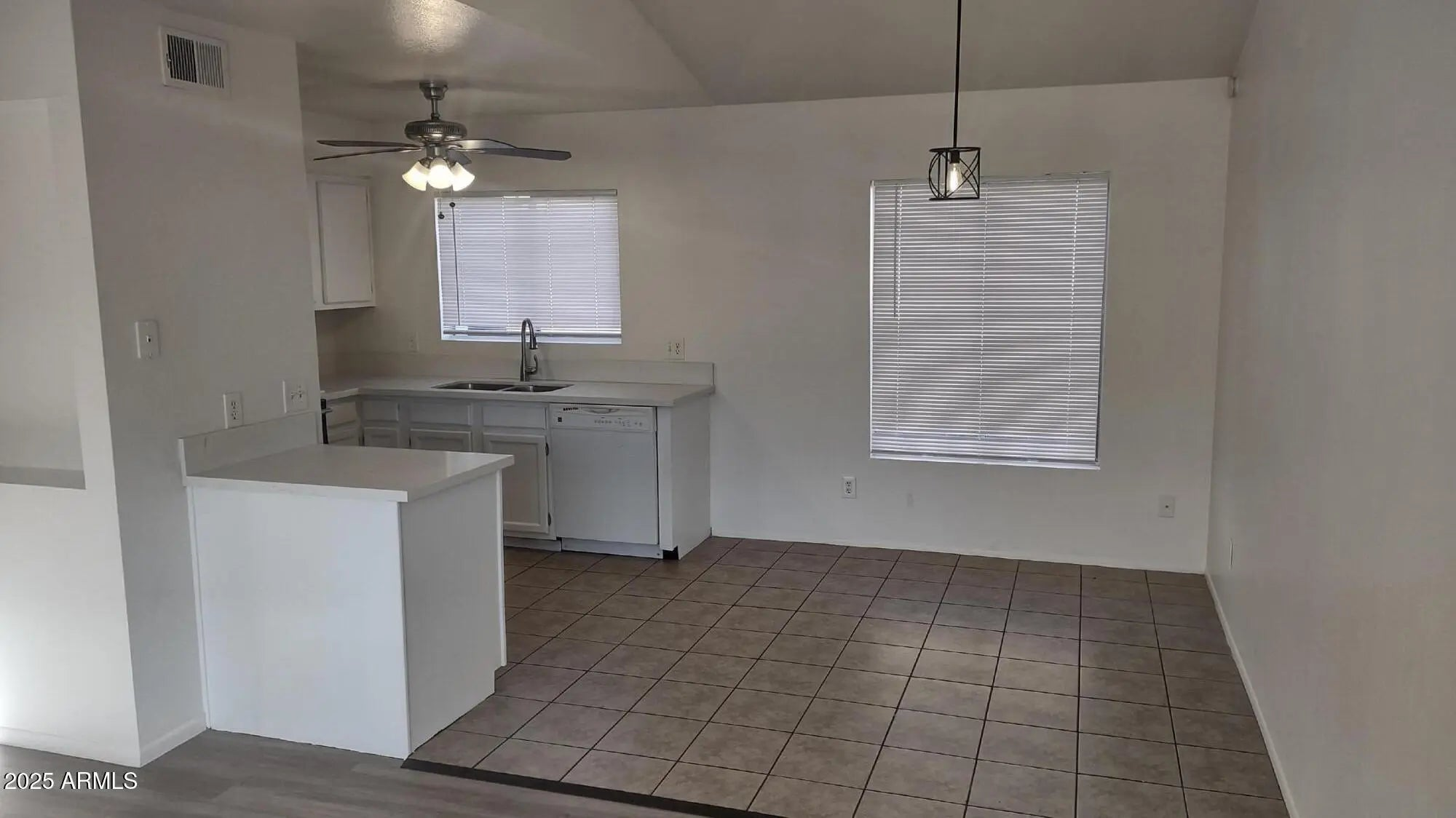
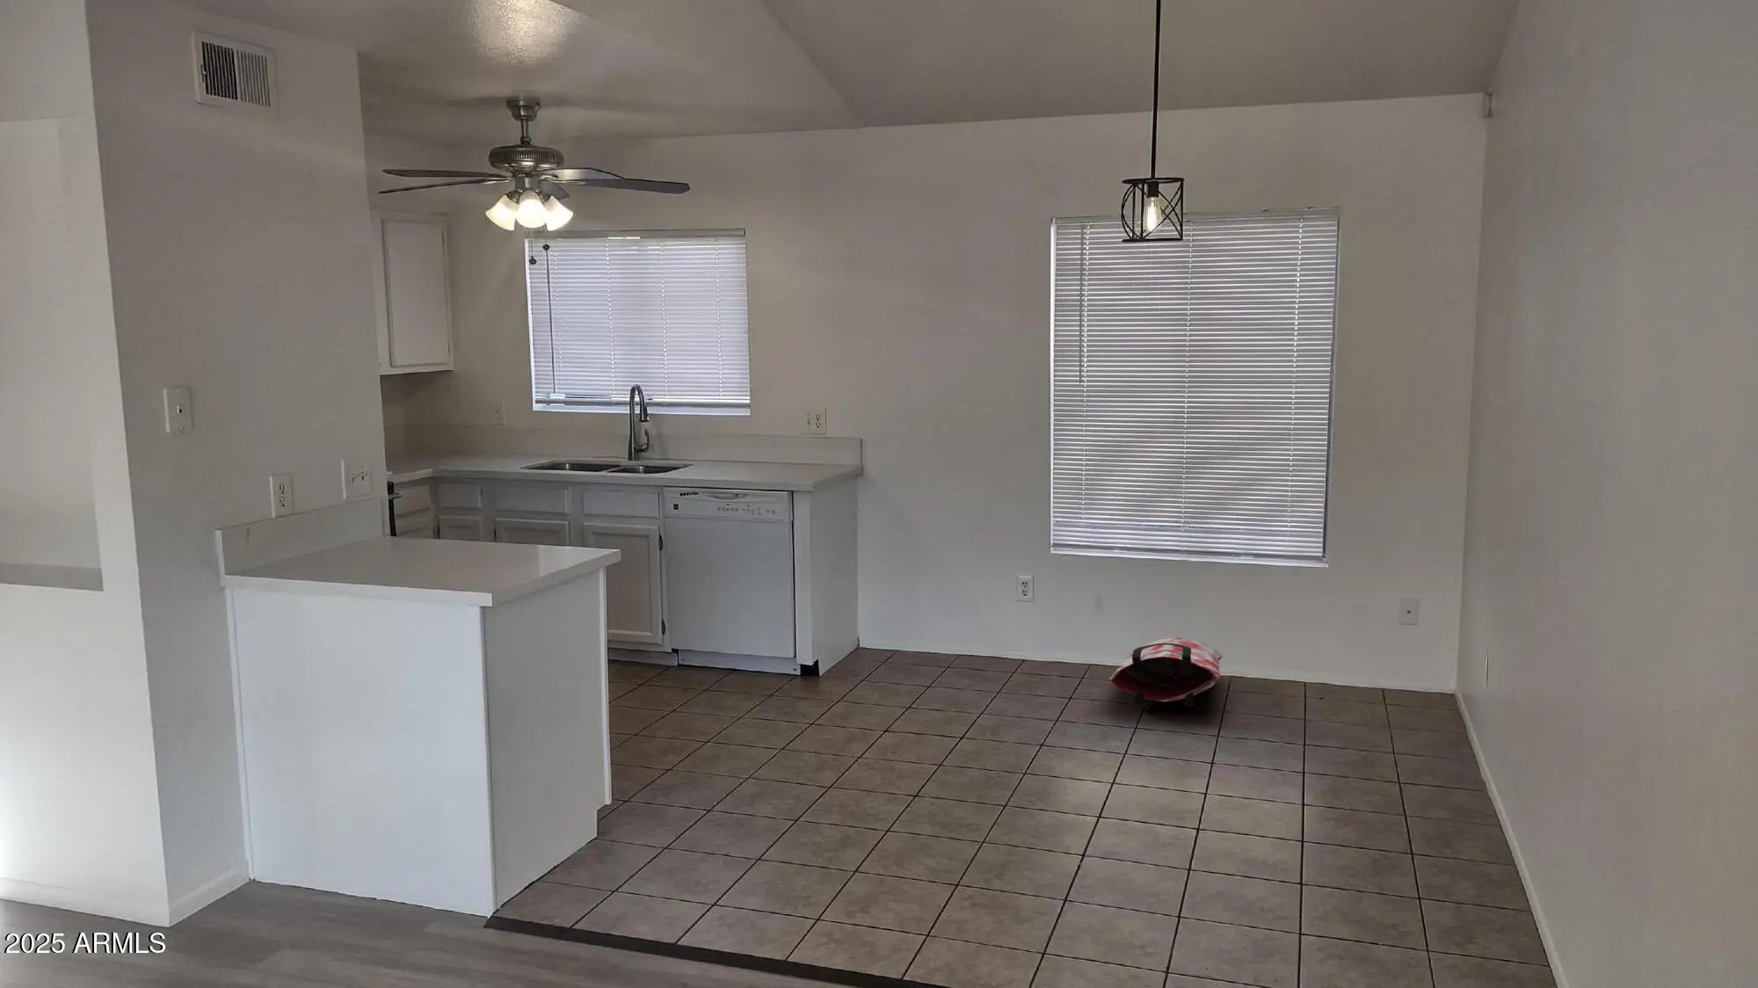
+ bag [1108,637,1223,707]
